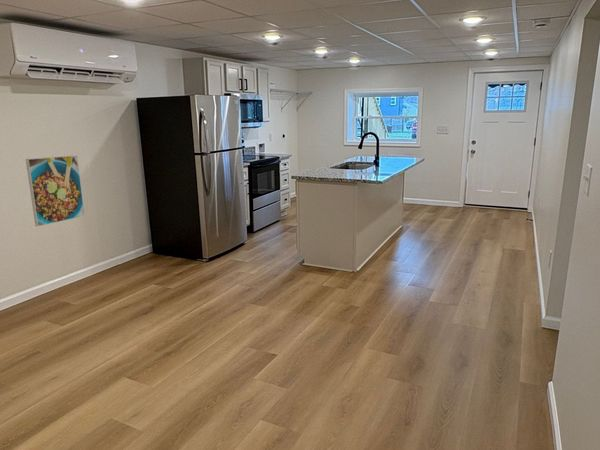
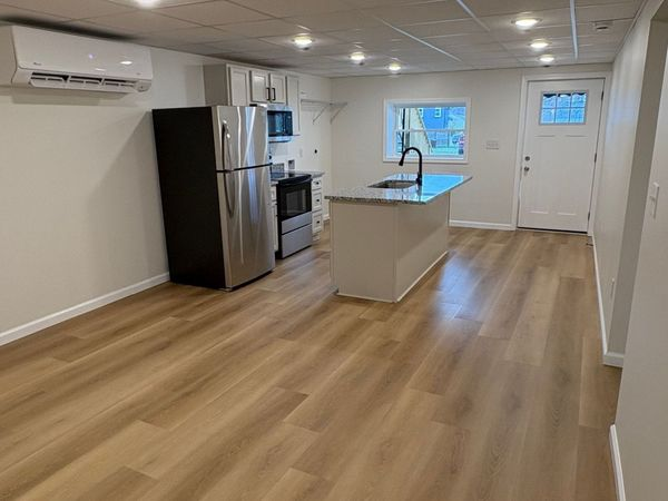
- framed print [25,154,86,227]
